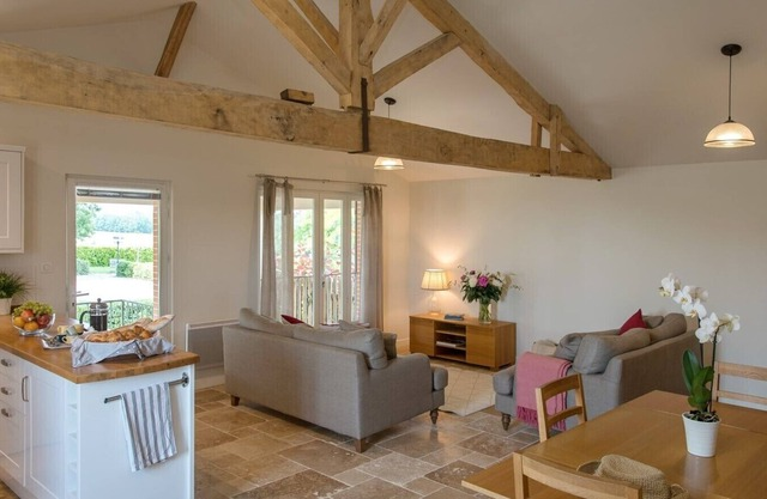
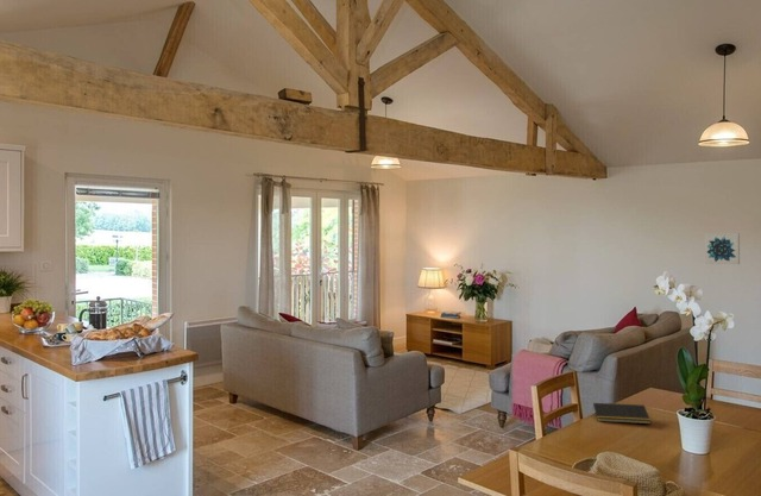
+ notepad [591,402,652,425]
+ wall art [704,232,741,265]
